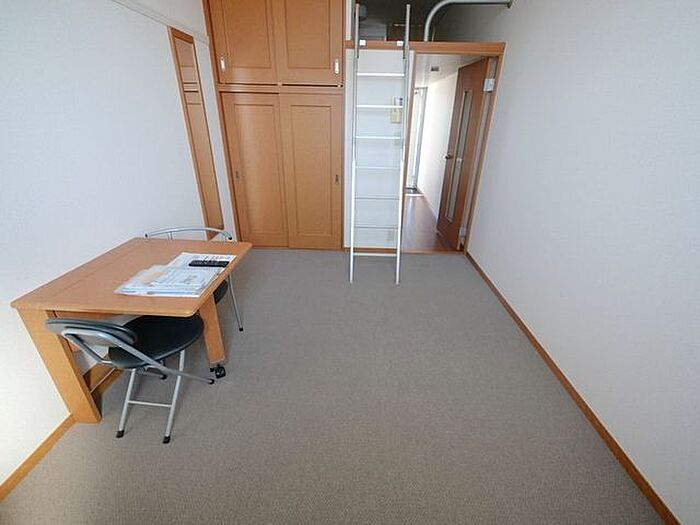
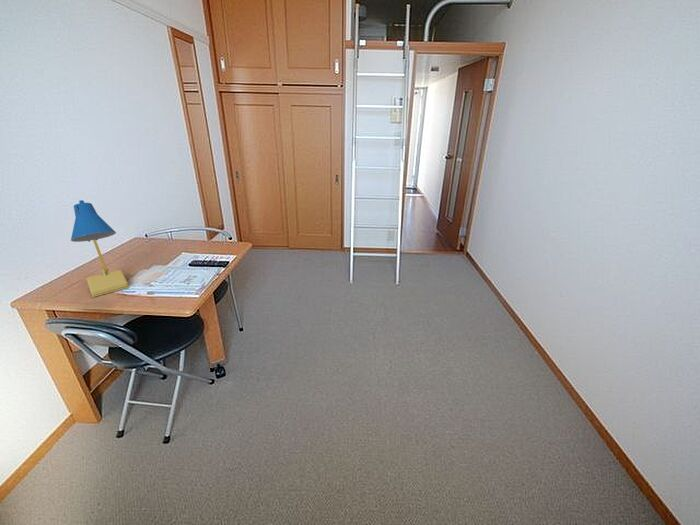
+ desk lamp [70,199,130,298]
